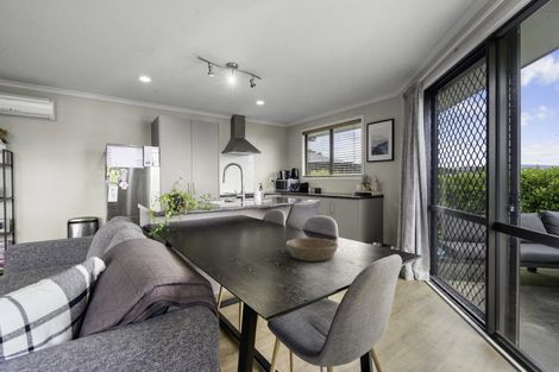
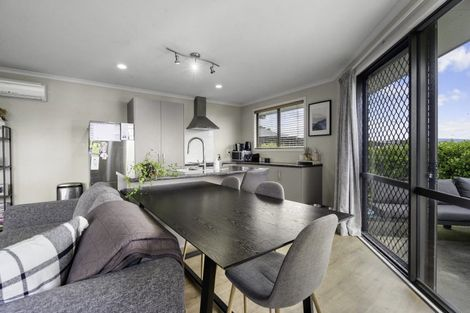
- bowl [285,237,339,263]
